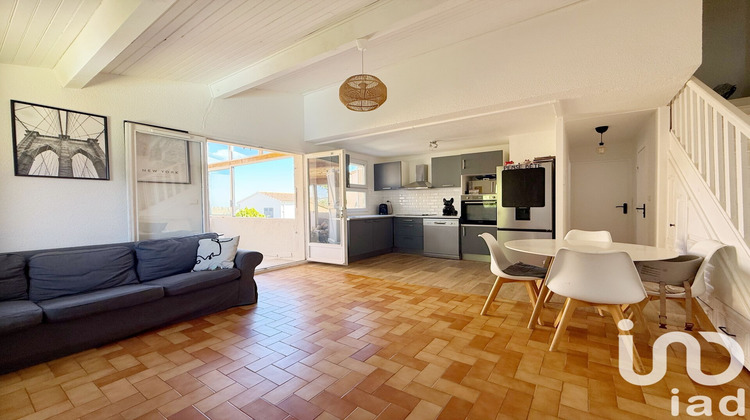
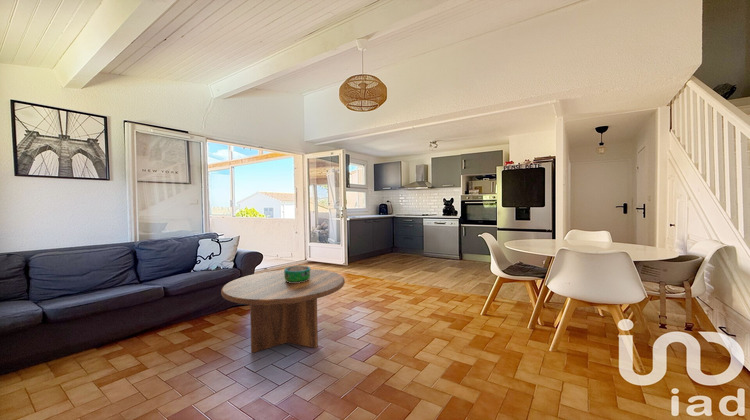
+ decorative bowl [283,265,311,283]
+ coffee table [220,268,346,354]
